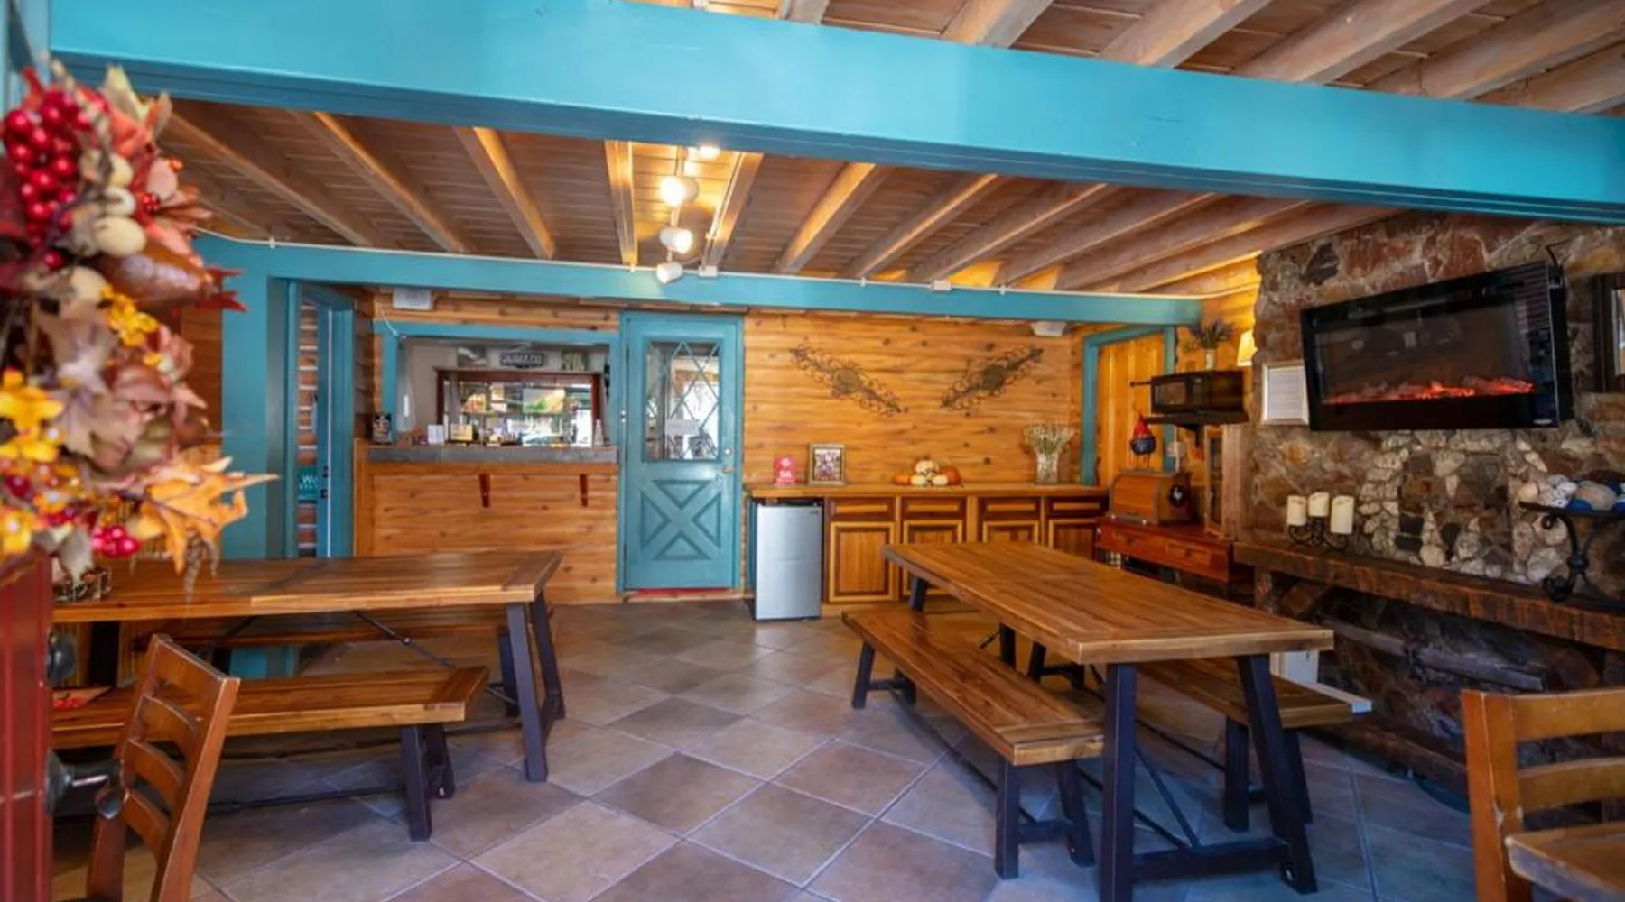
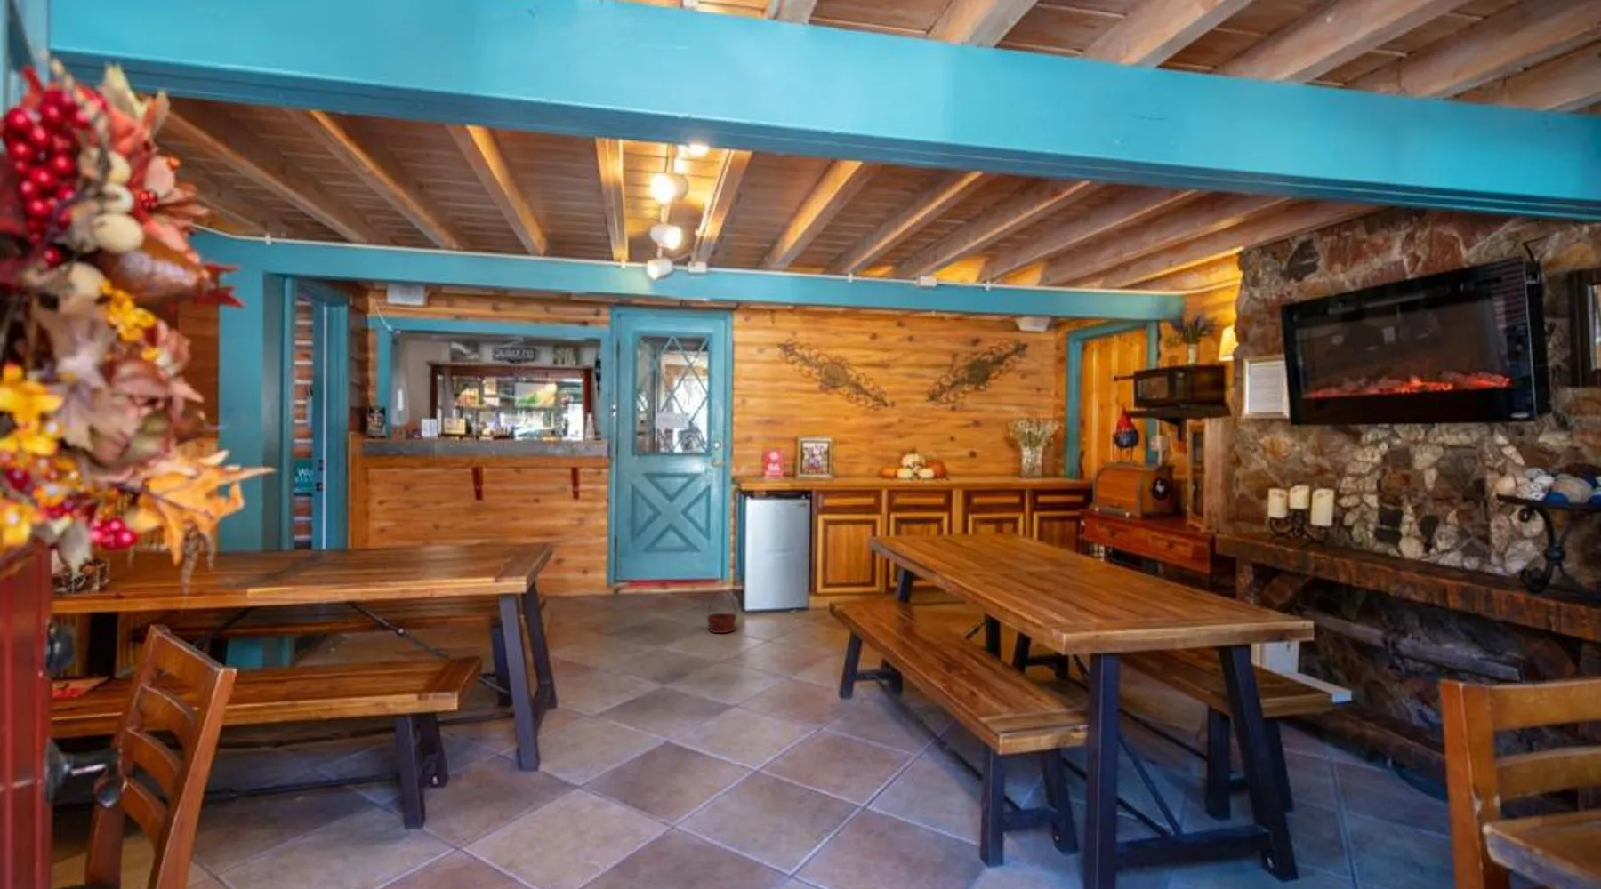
+ basket [705,589,737,634]
